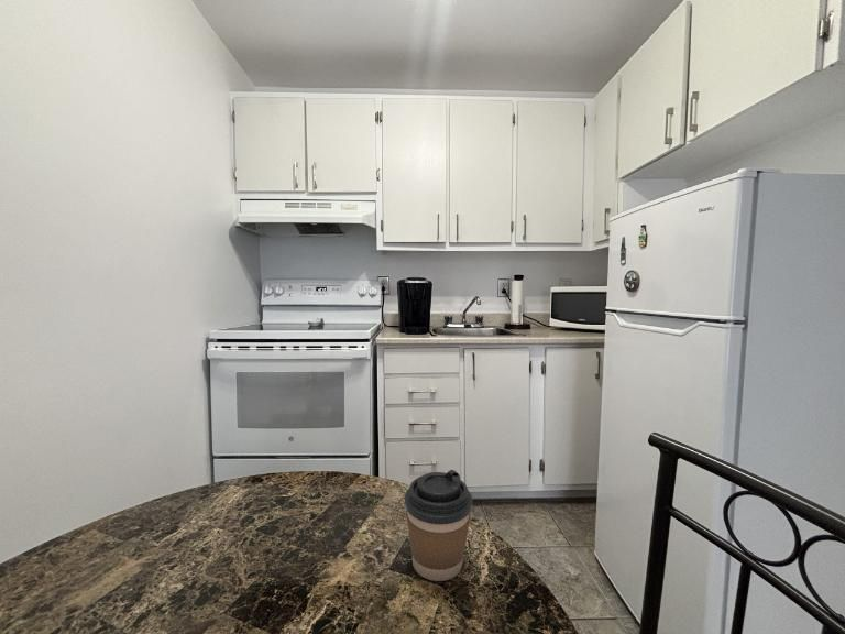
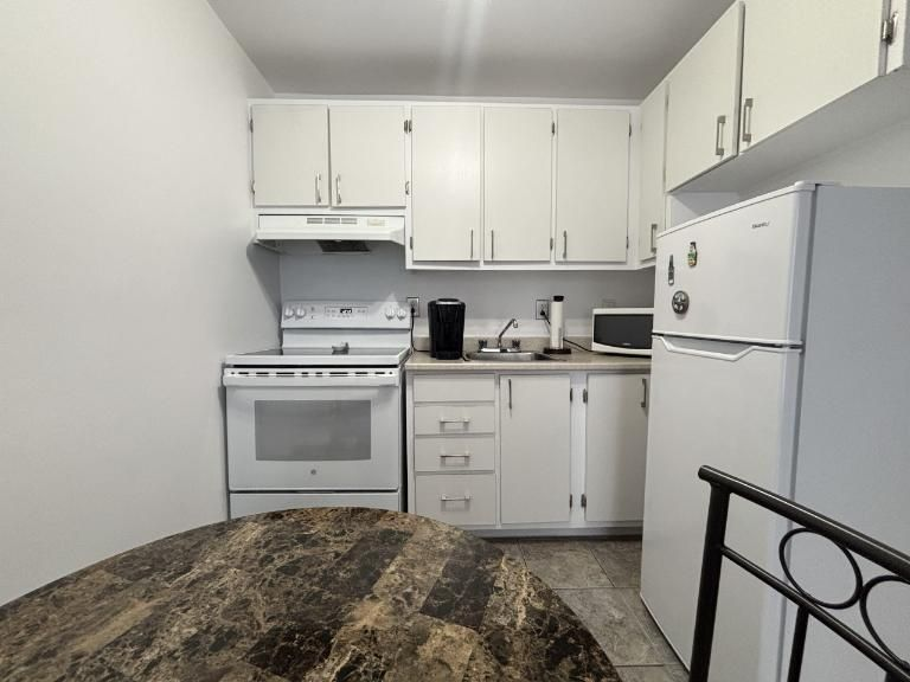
- coffee cup [404,469,473,582]
